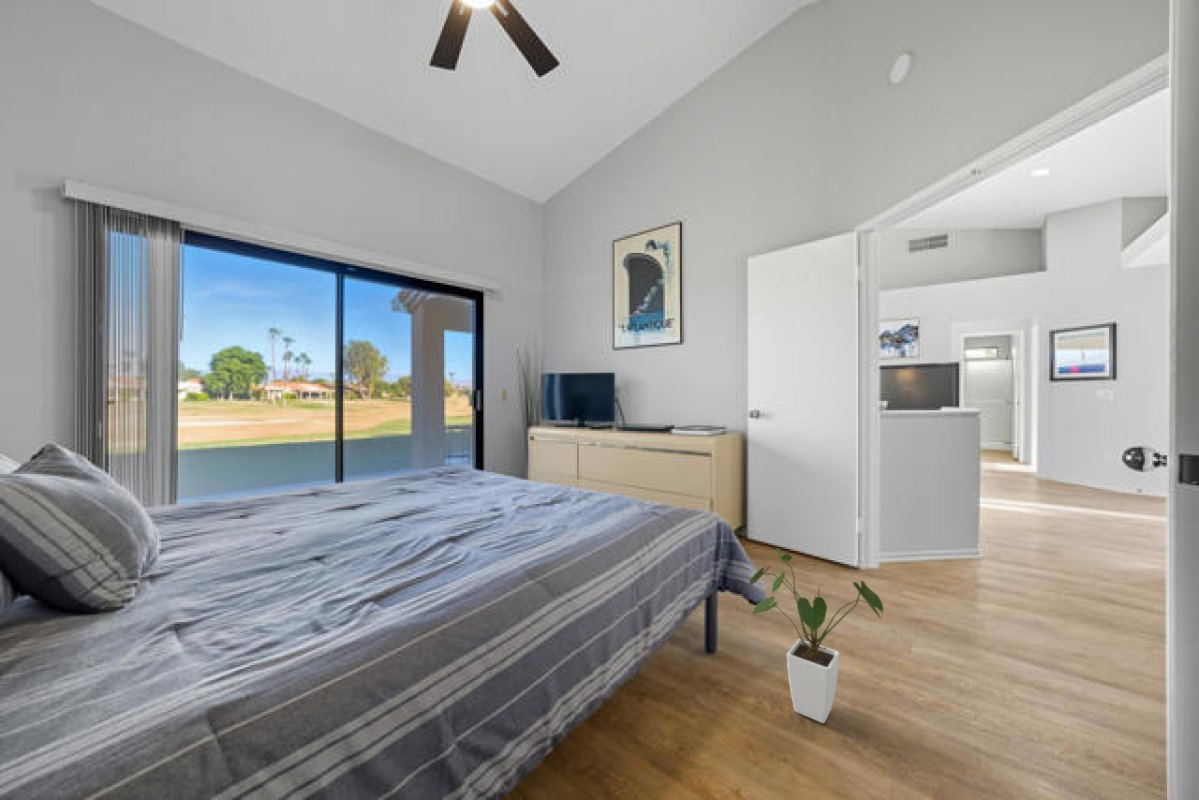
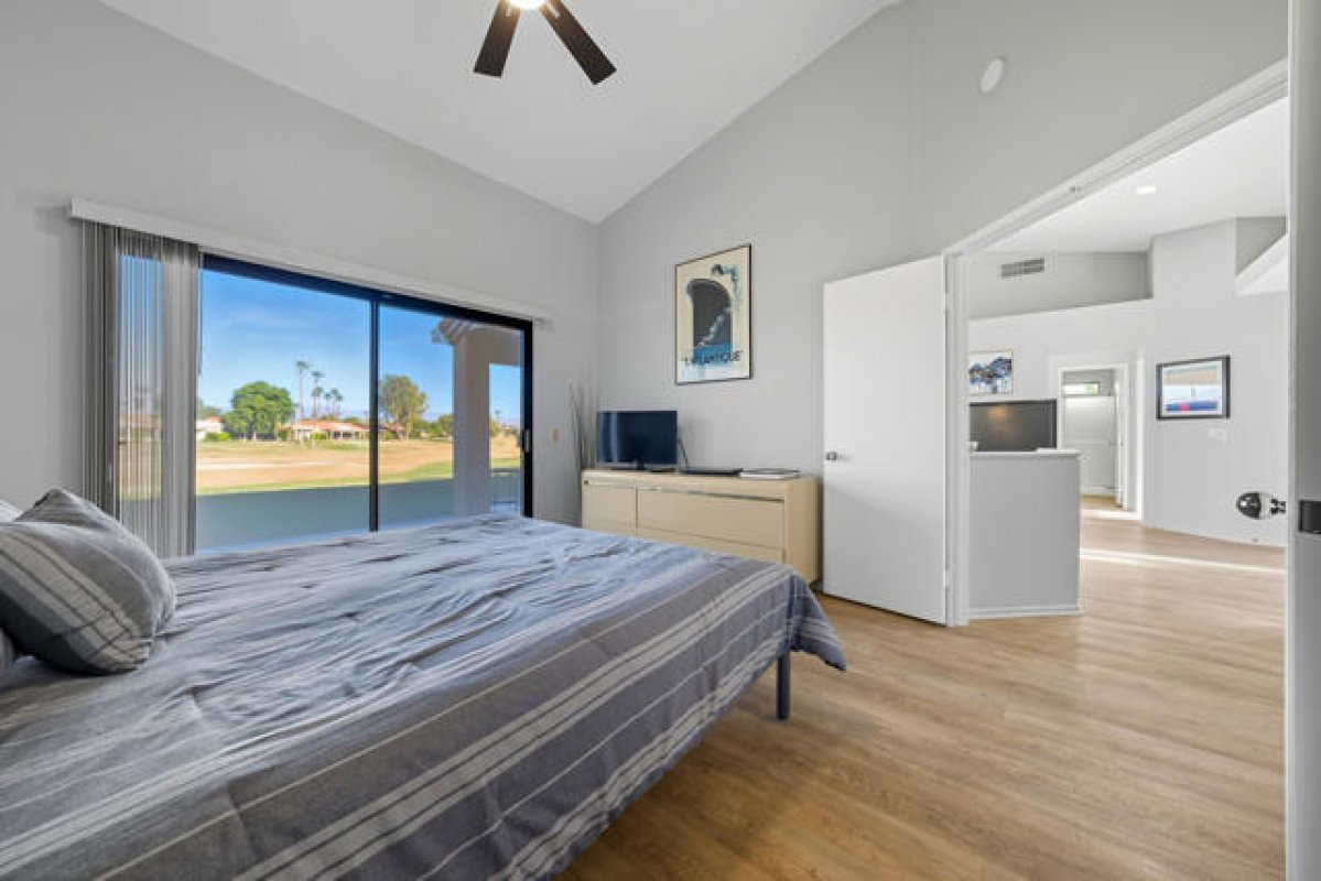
- house plant [748,547,885,724]
